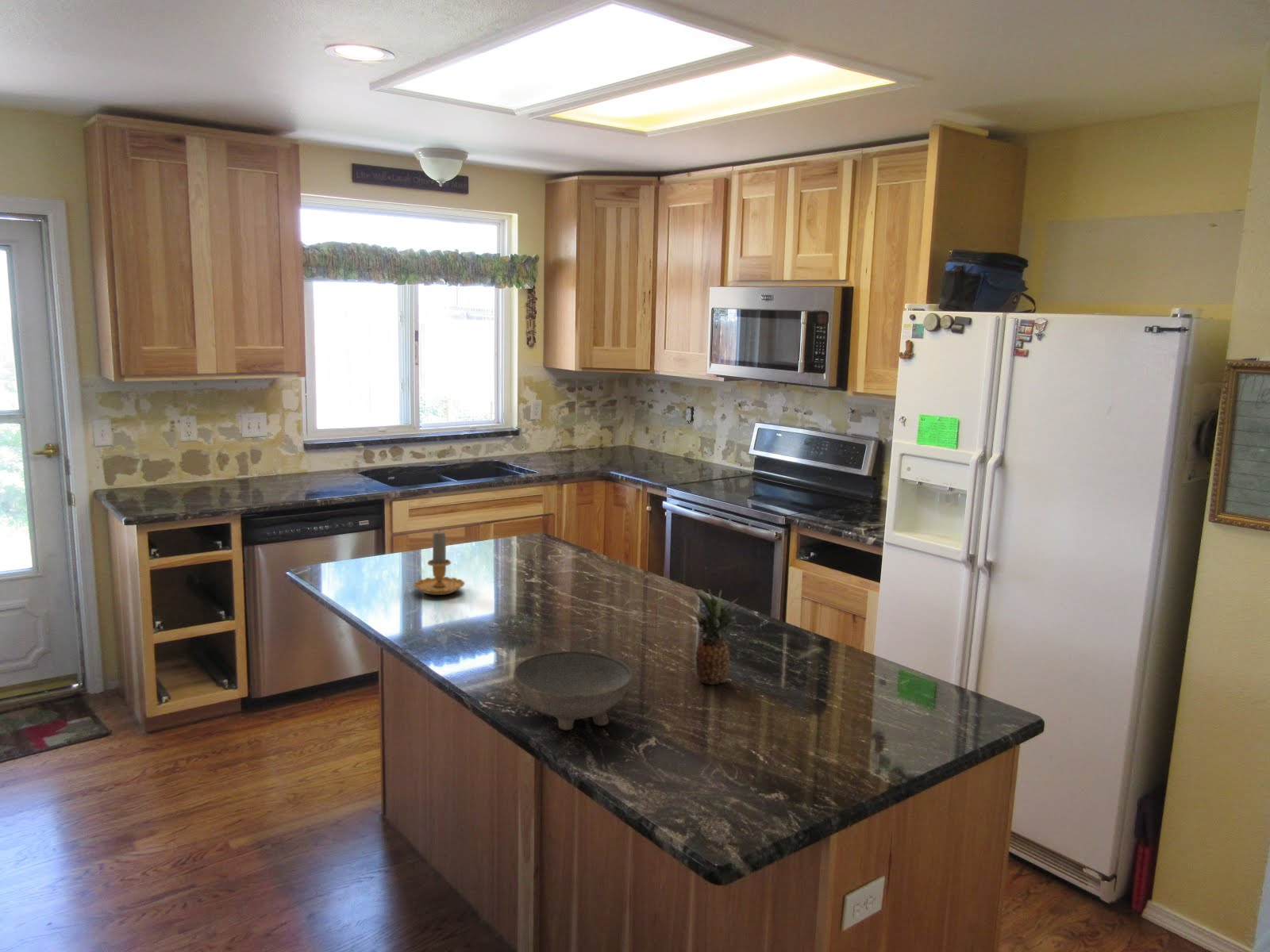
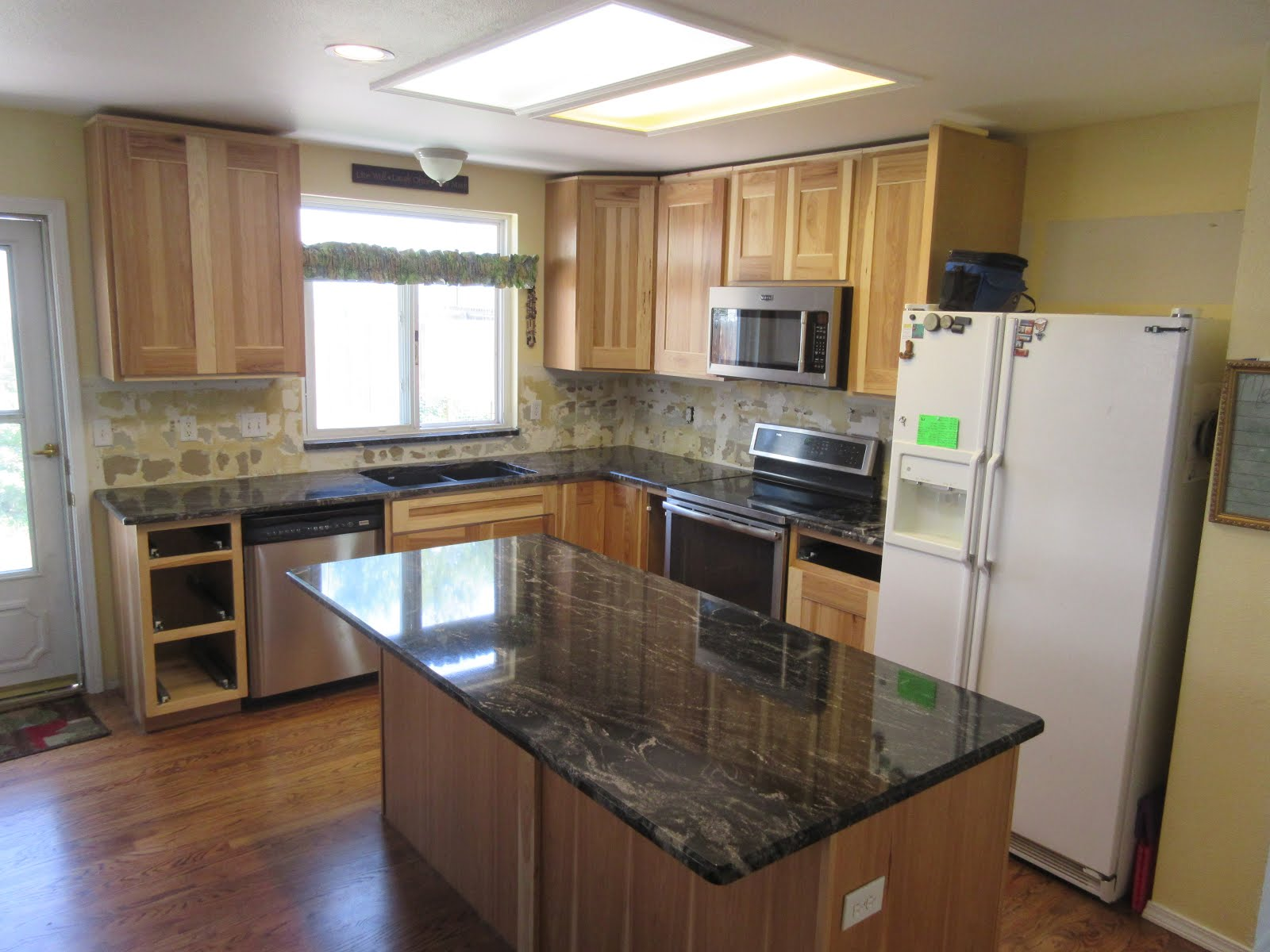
- fruit [691,588,745,685]
- candle [413,528,465,596]
- bowl [513,651,633,731]
